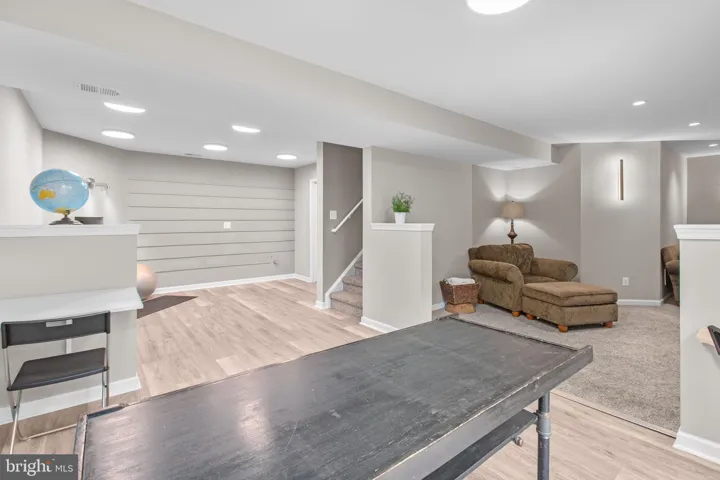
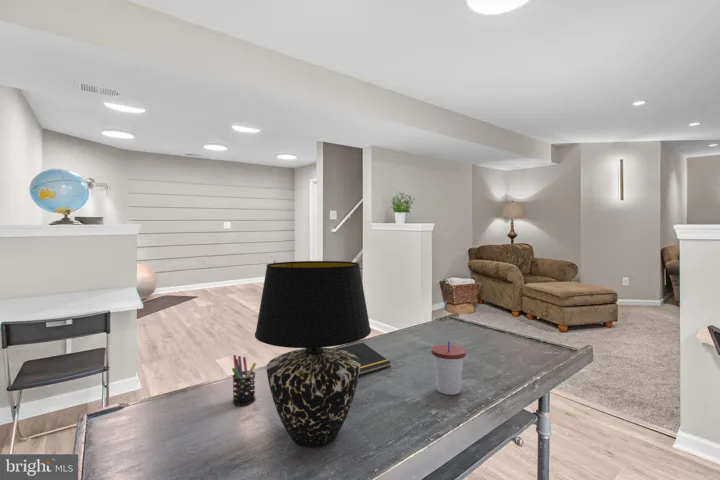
+ pen holder [231,354,257,406]
+ notepad [335,342,392,376]
+ table lamp [254,260,372,448]
+ cup [431,340,467,396]
